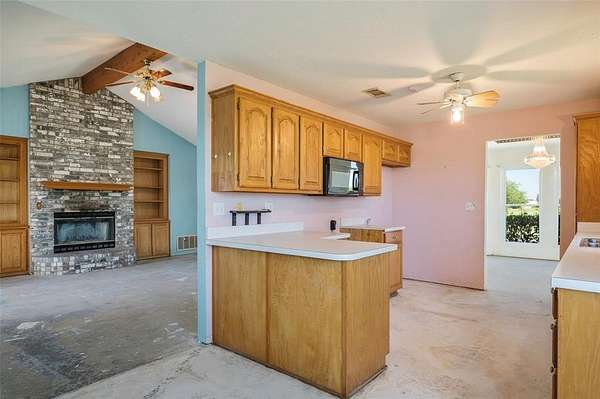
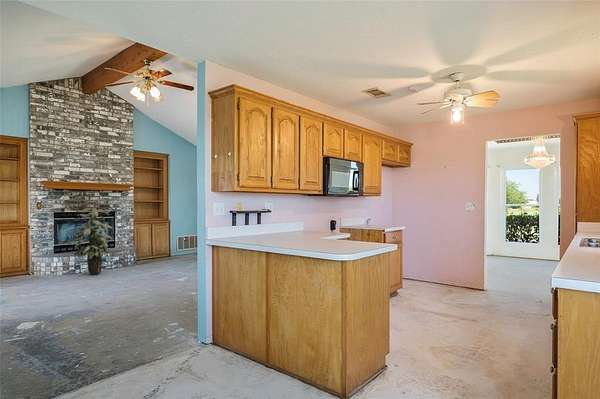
+ indoor plant [73,204,114,275]
